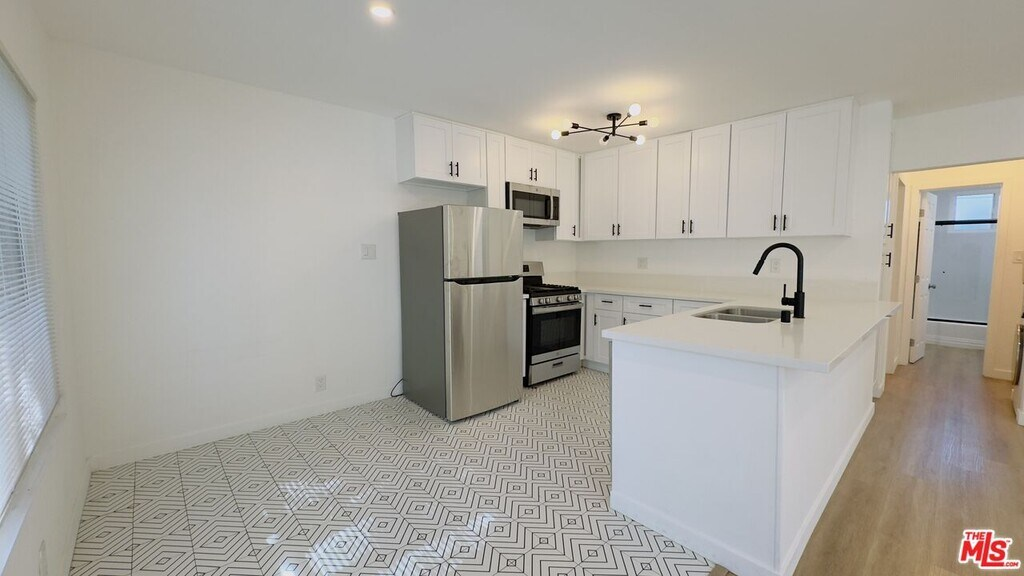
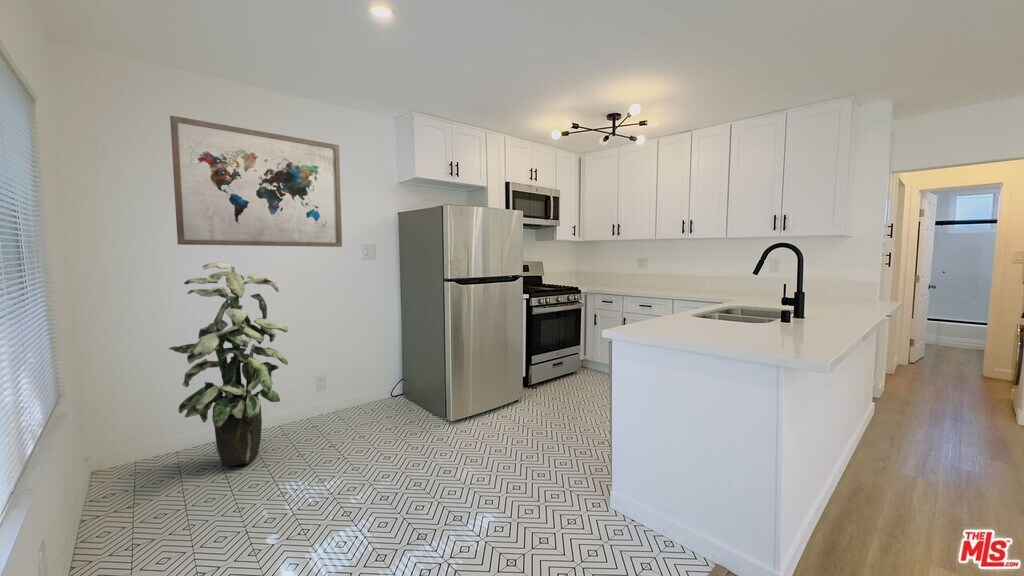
+ indoor plant [168,262,289,467]
+ wall art [169,114,343,248]
